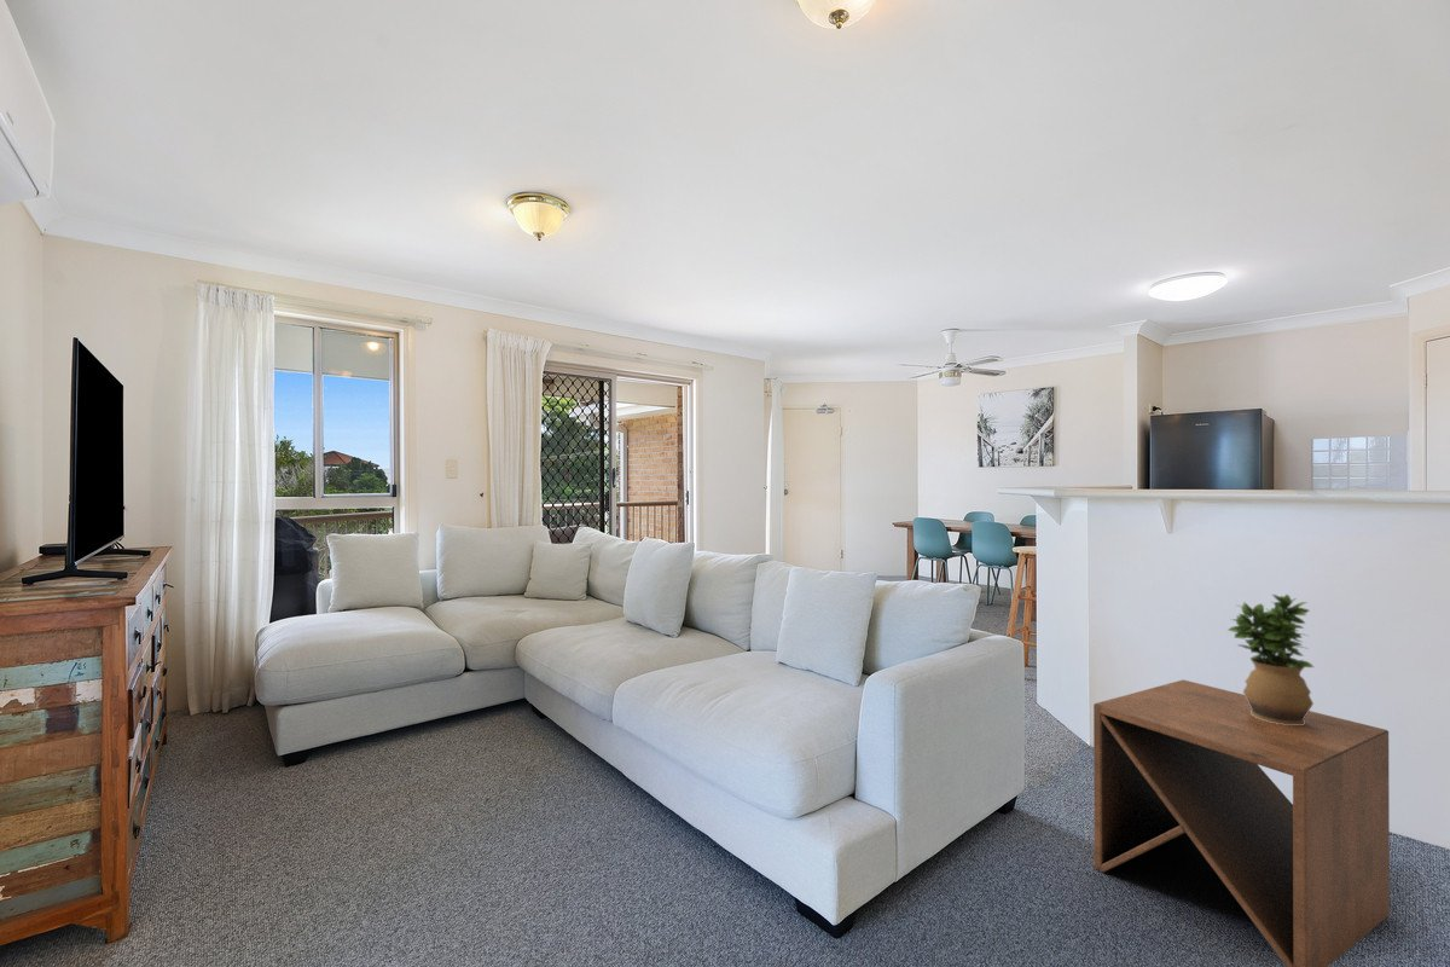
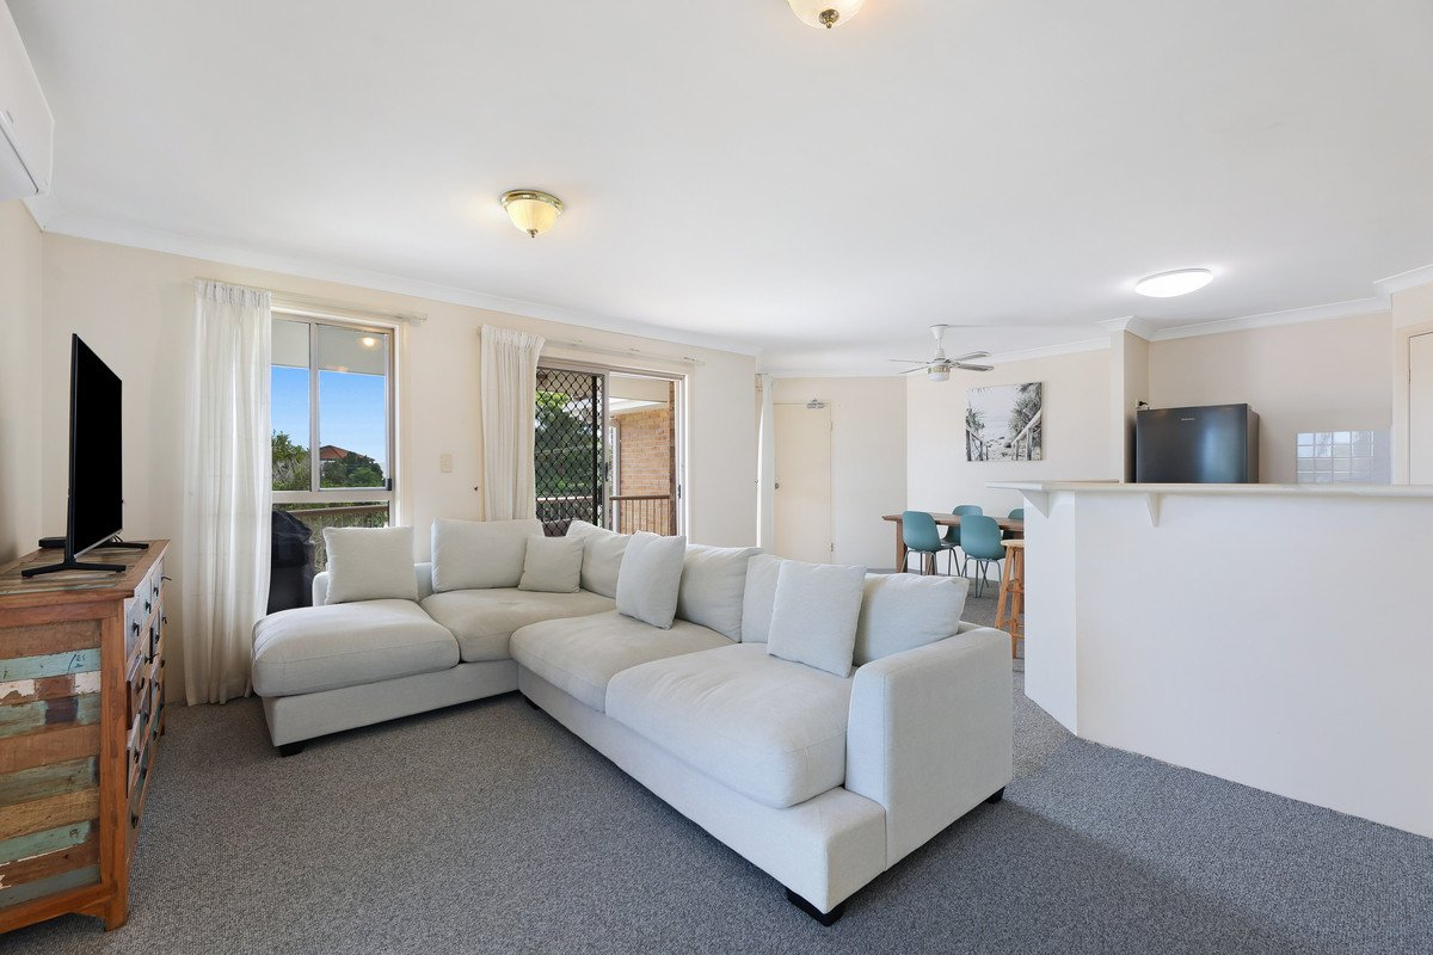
- potted plant [1226,593,1315,725]
- side table [1092,678,1391,967]
